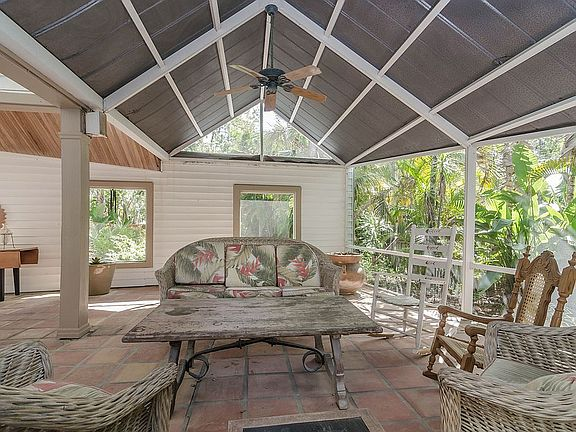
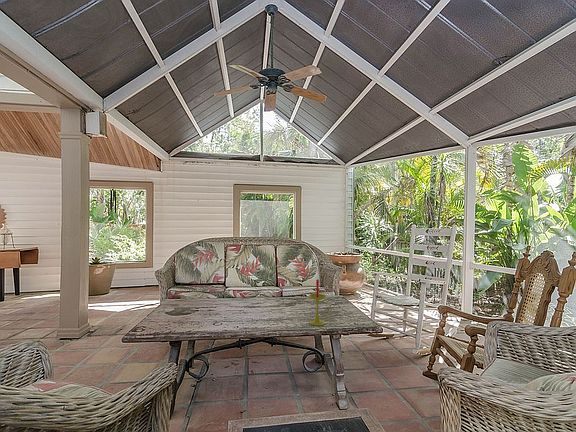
+ candle [308,278,332,327]
